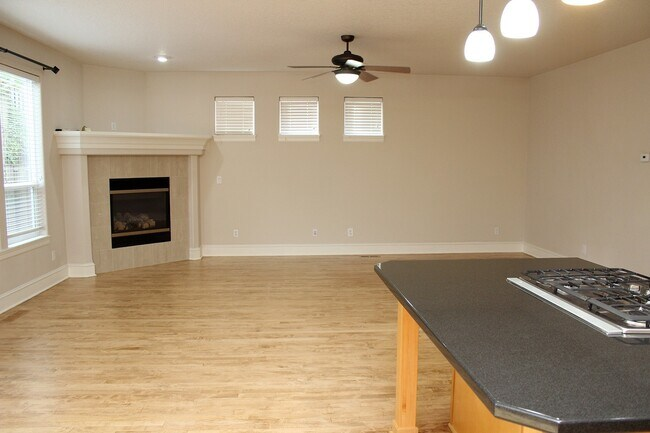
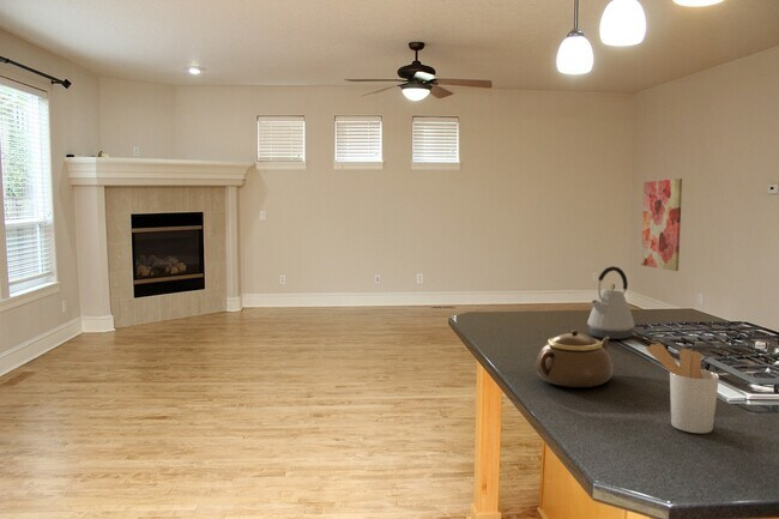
+ kettle [586,265,636,340]
+ wall art [640,177,683,272]
+ teapot [535,330,614,388]
+ utensil holder [645,342,720,434]
